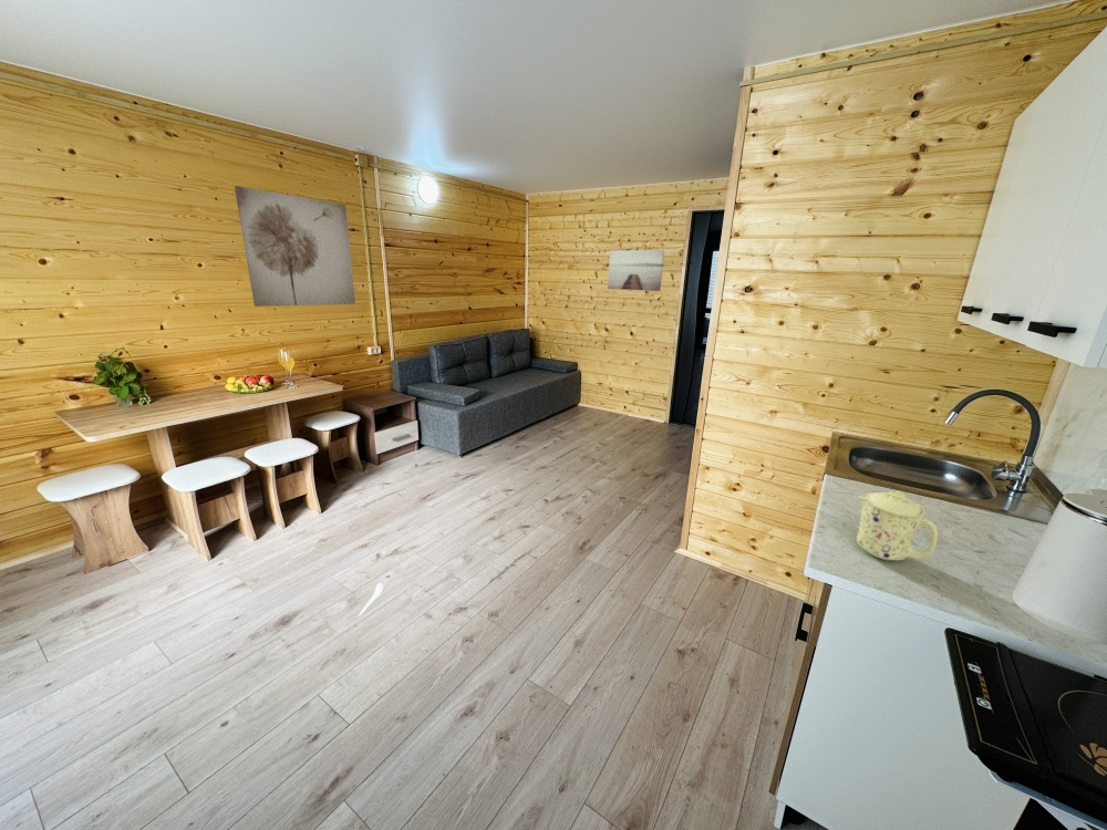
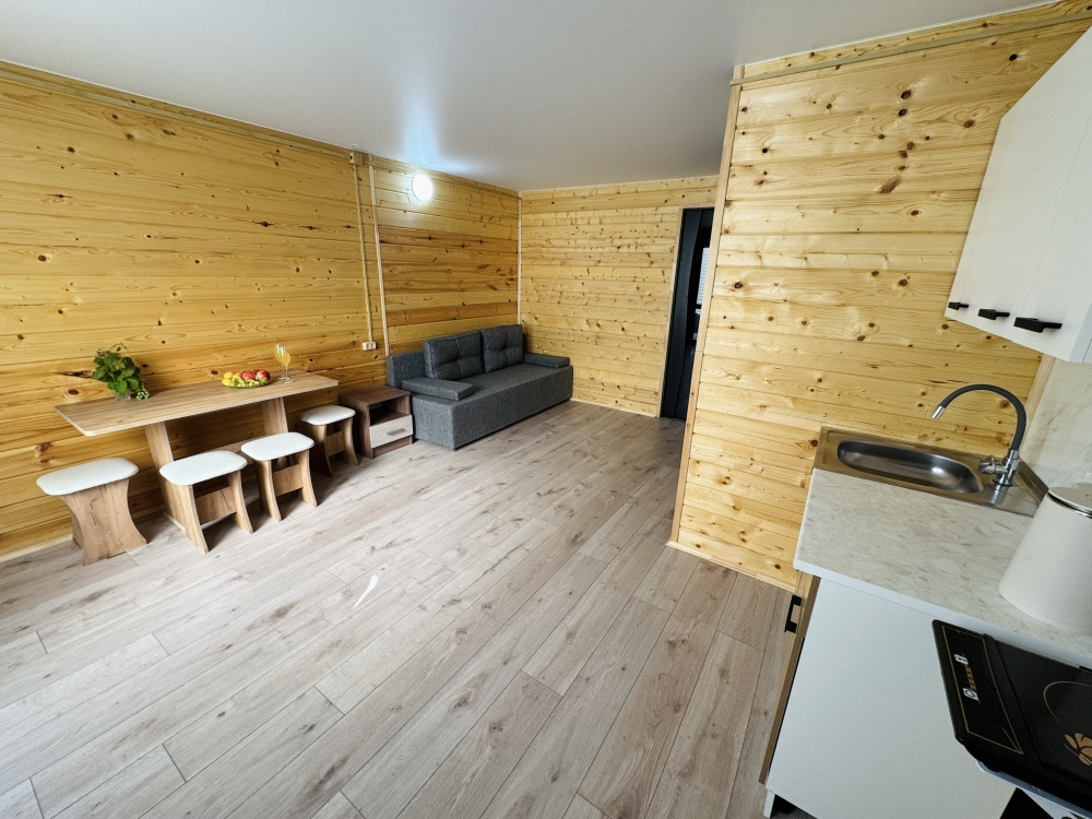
- wall art [234,185,356,308]
- mug [856,490,939,561]
- wall art [607,249,665,292]
